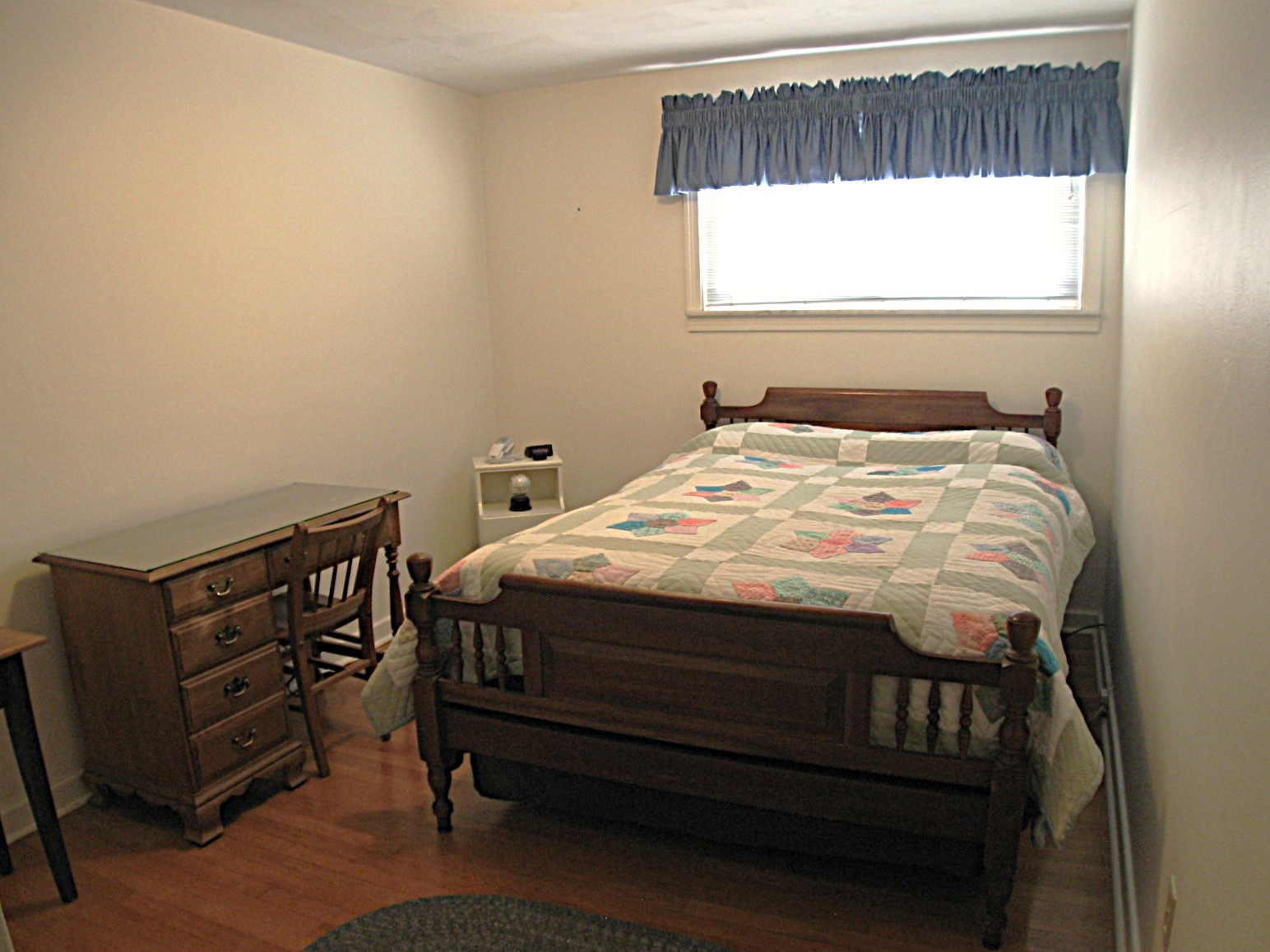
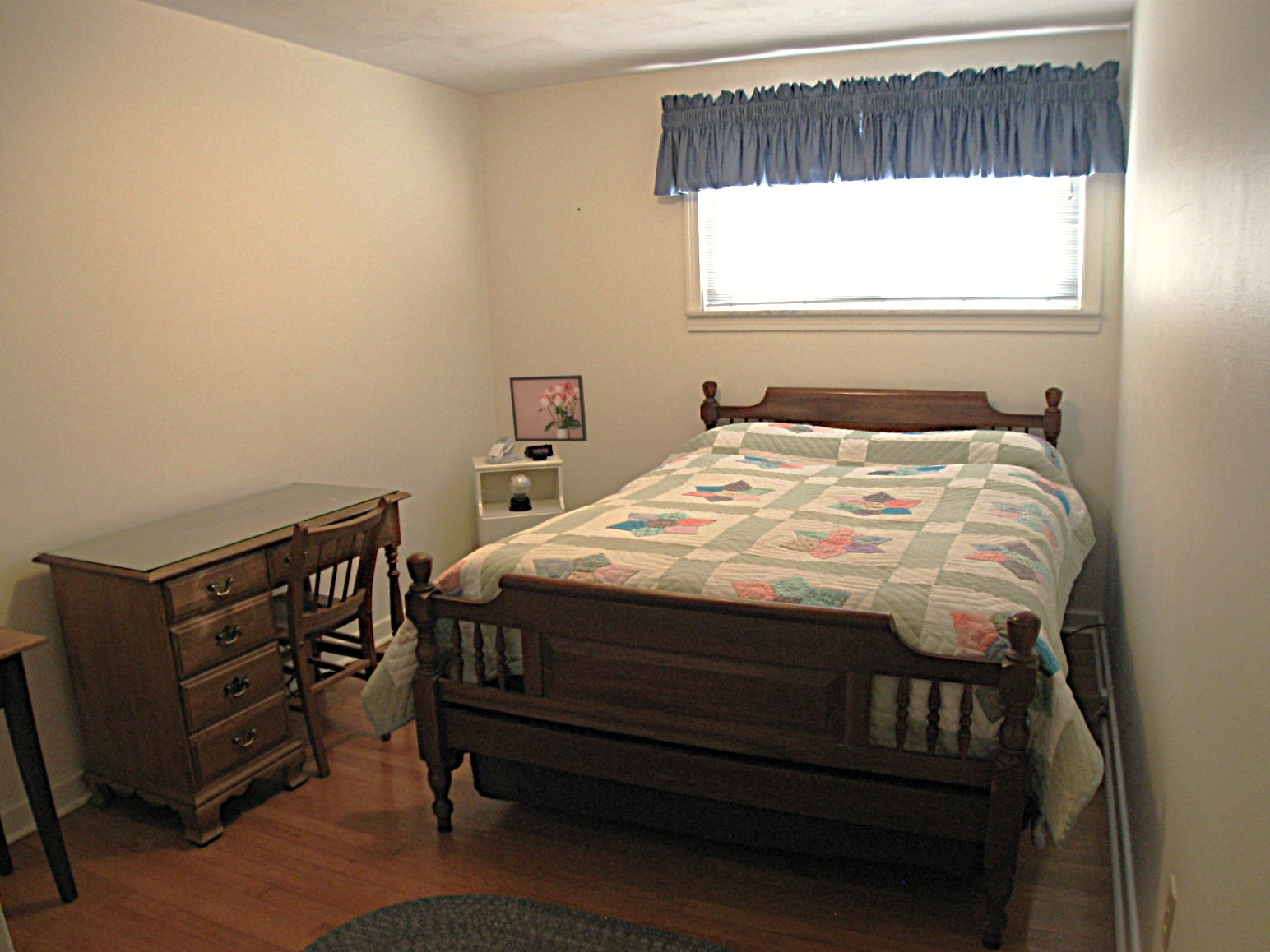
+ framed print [508,374,588,442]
